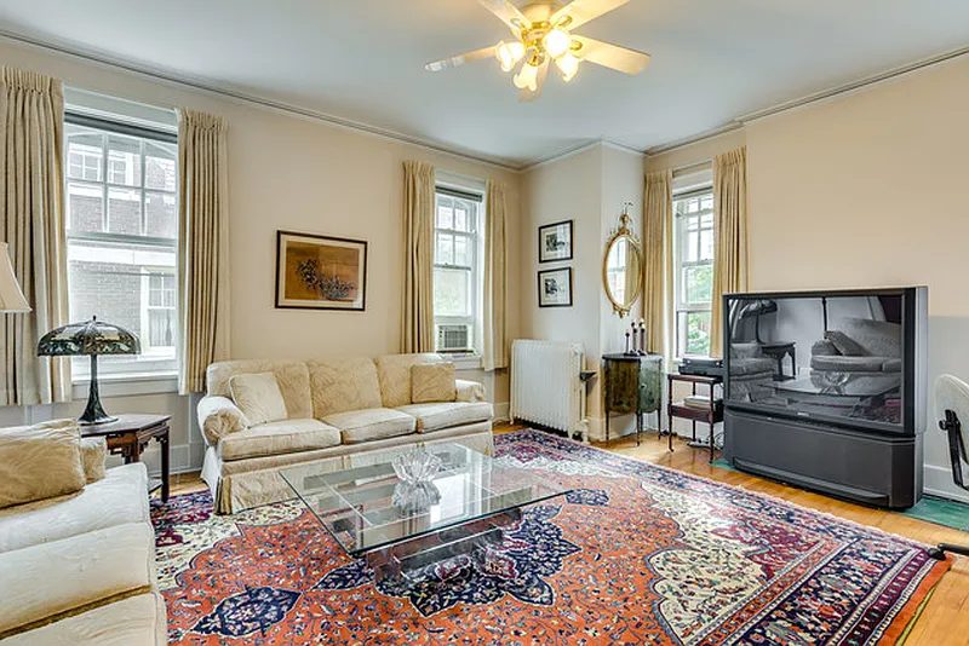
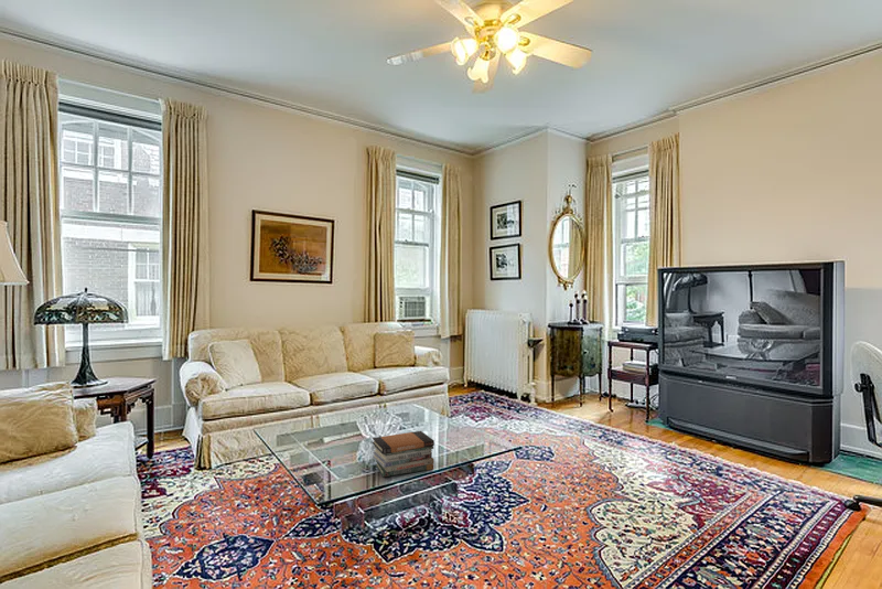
+ book stack [372,430,435,478]
